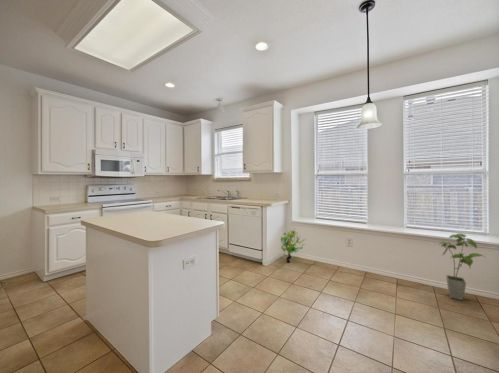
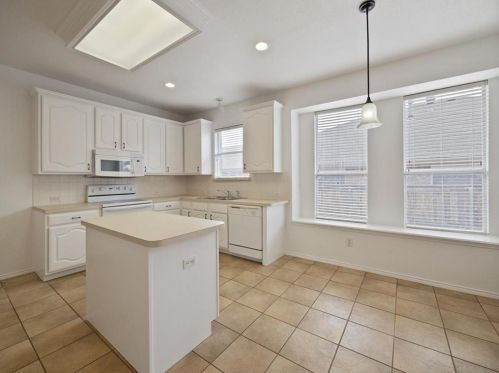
- decorative plant [280,228,306,264]
- house plant [437,232,486,301]
